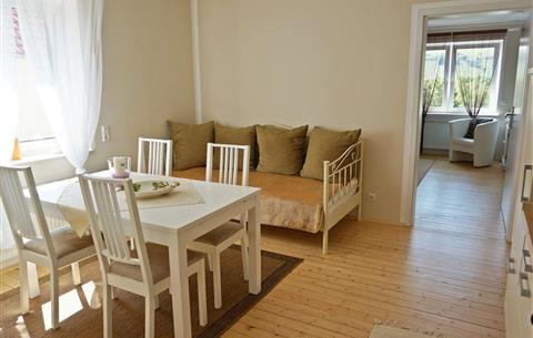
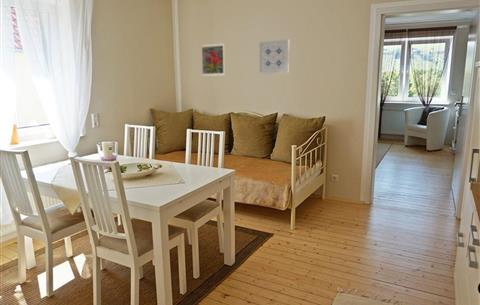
+ wall art [258,39,290,75]
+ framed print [201,42,226,77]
